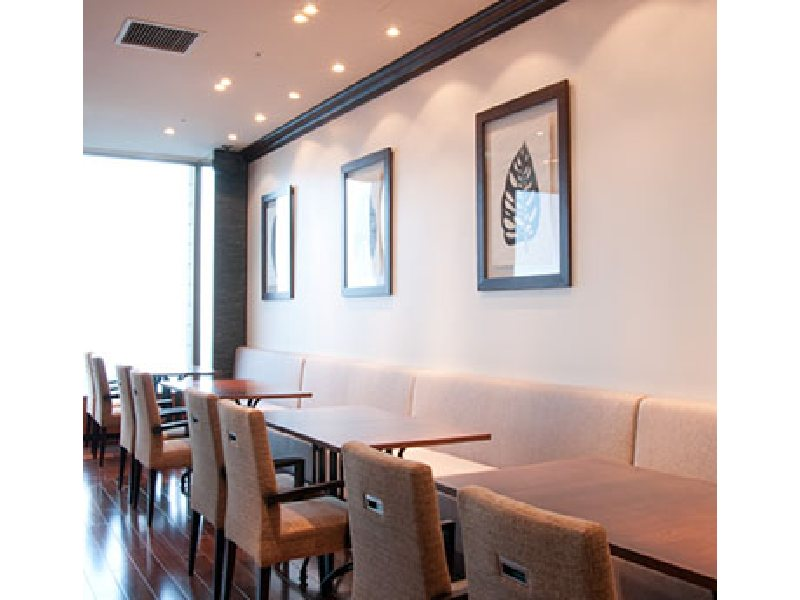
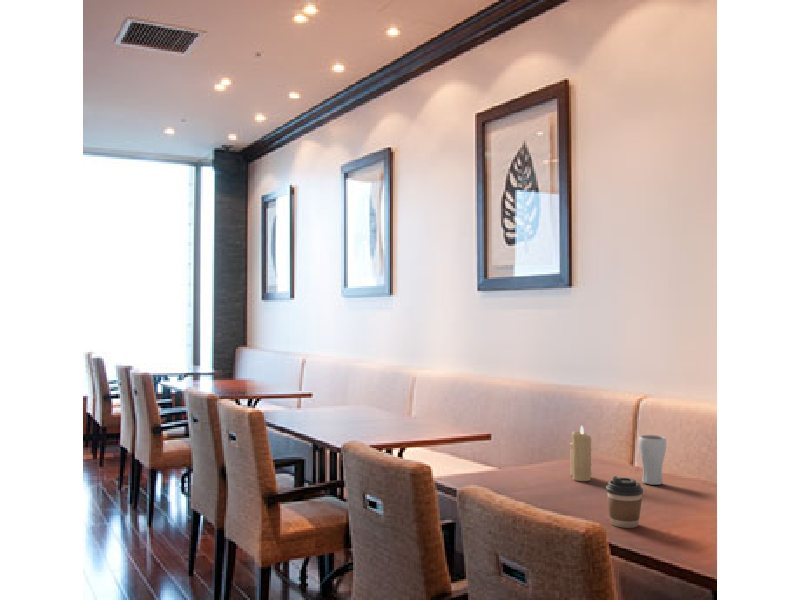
+ drinking glass [638,434,667,486]
+ coffee cup [605,475,644,529]
+ candle [569,425,592,482]
